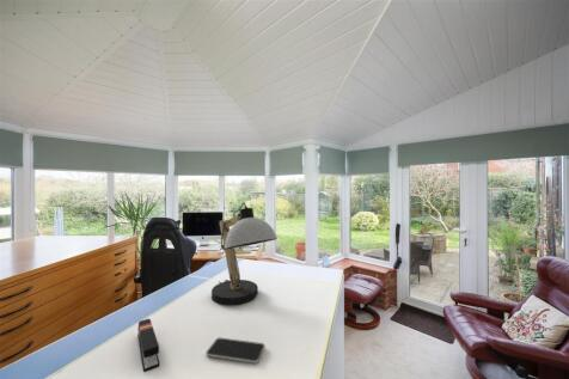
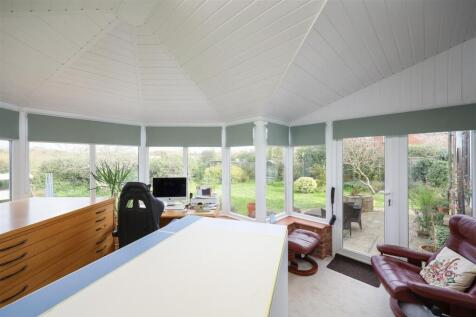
- smartphone [204,337,267,365]
- desk lamp [210,202,279,306]
- stapler [136,318,160,373]
